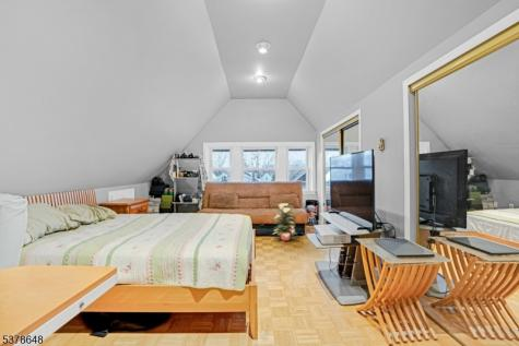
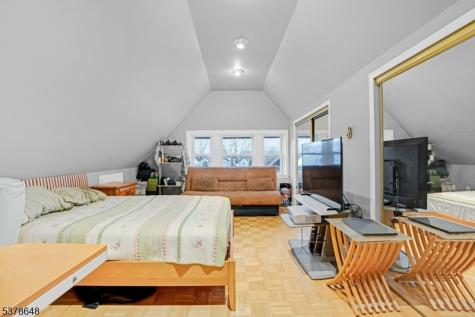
- decorative plant [271,203,298,241]
